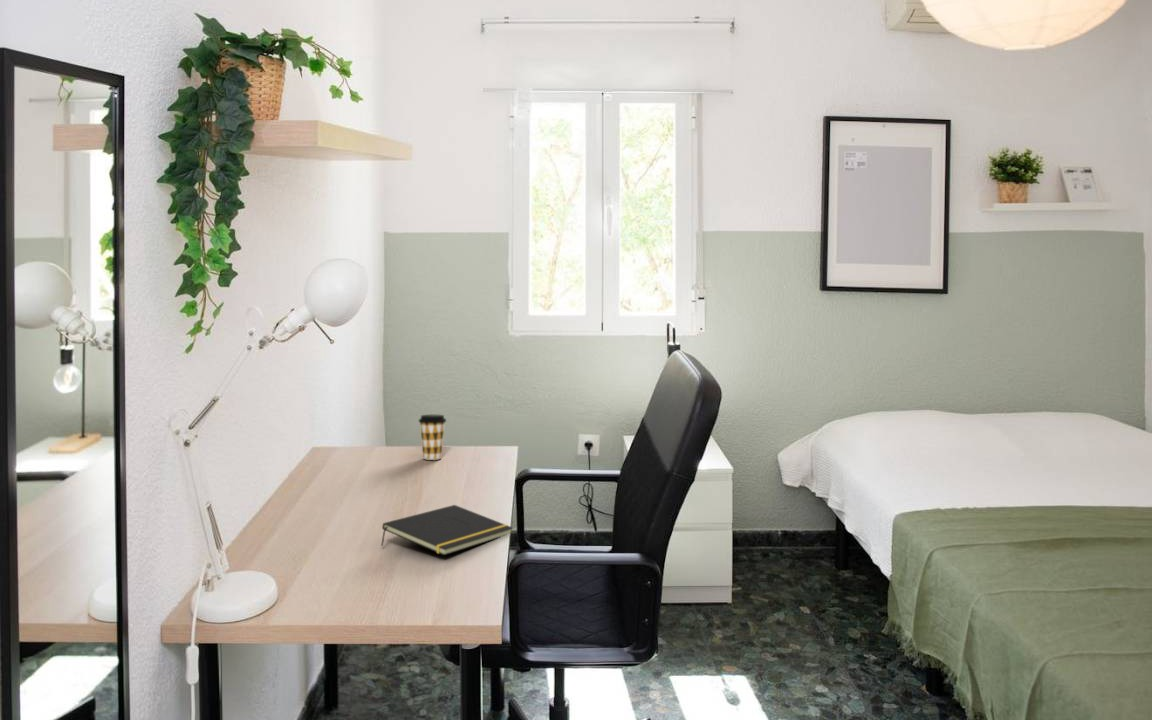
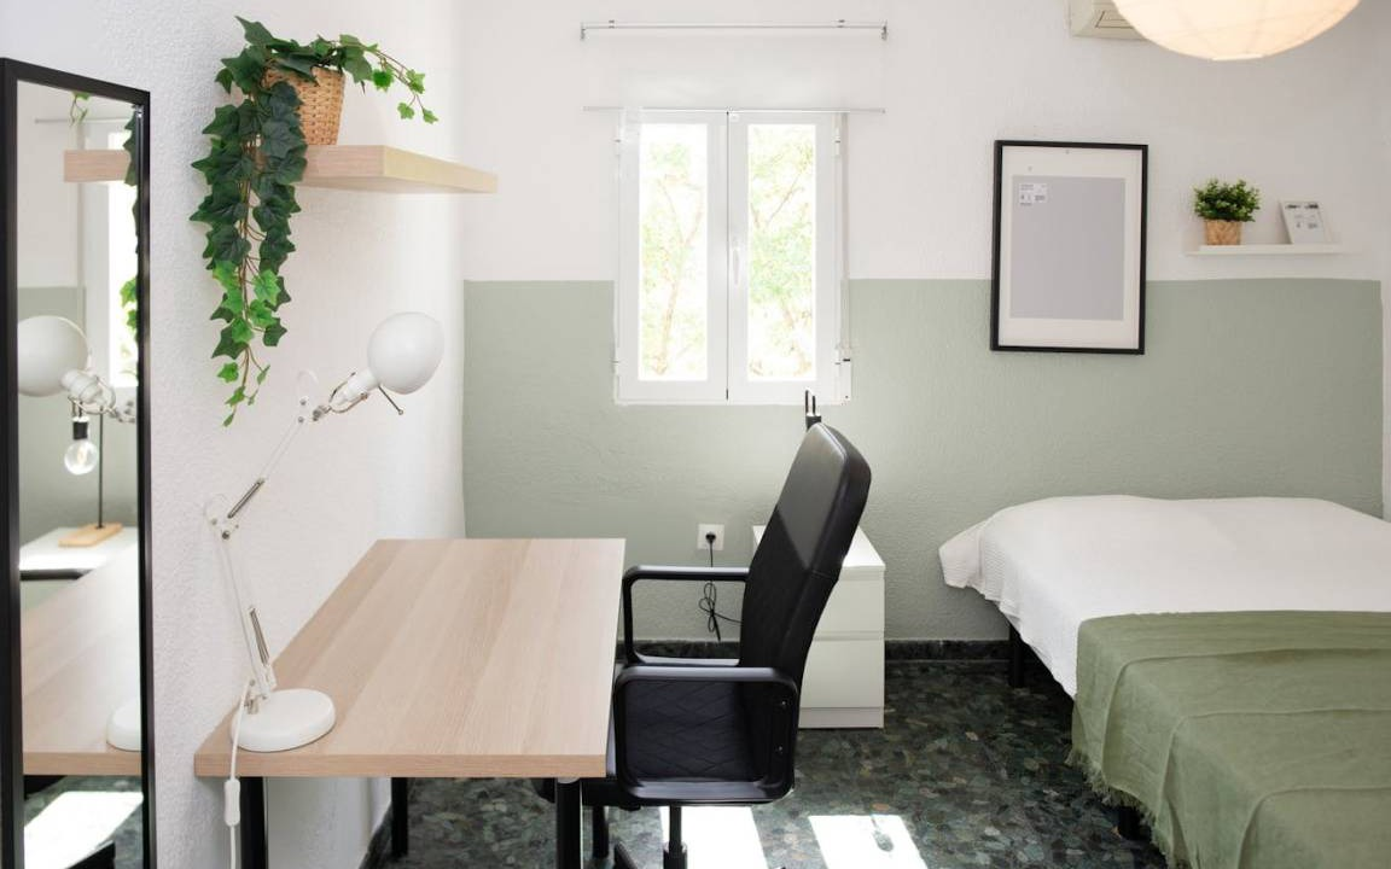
- coffee cup [418,414,447,461]
- notepad [380,504,514,556]
